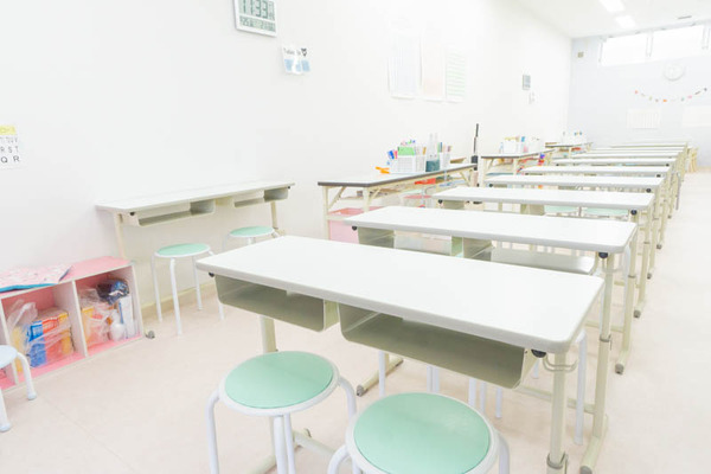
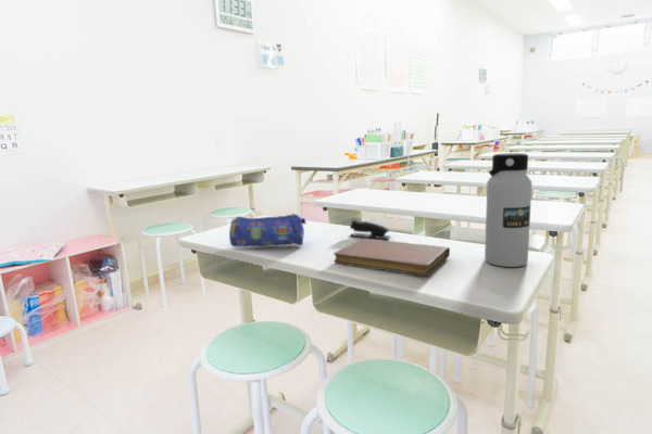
+ water bottle [484,152,532,268]
+ notebook [333,238,451,277]
+ stapler [349,219,391,240]
+ pencil case [228,213,308,248]
